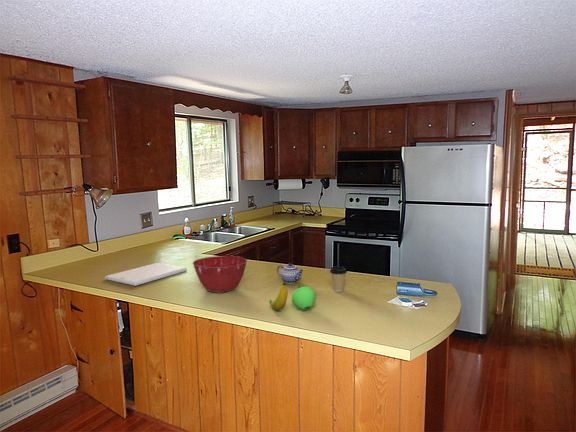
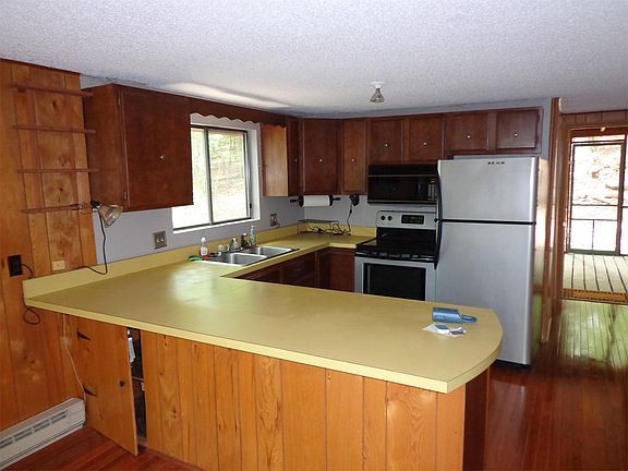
- coffee cup [329,265,348,293]
- fruit [268,282,317,311]
- mixing bowl [192,255,248,294]
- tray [104,262,188,287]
- teapot [276,262,305,285]
